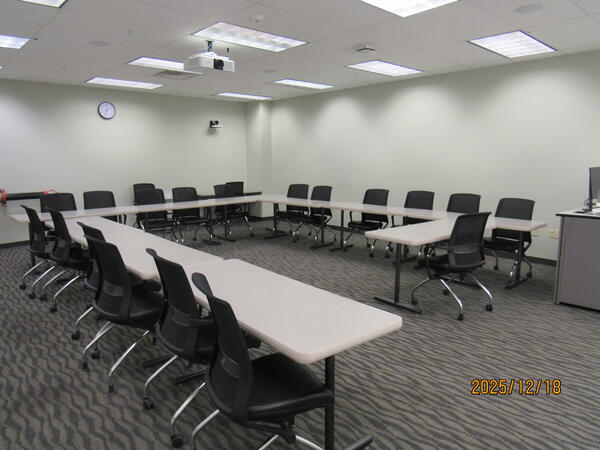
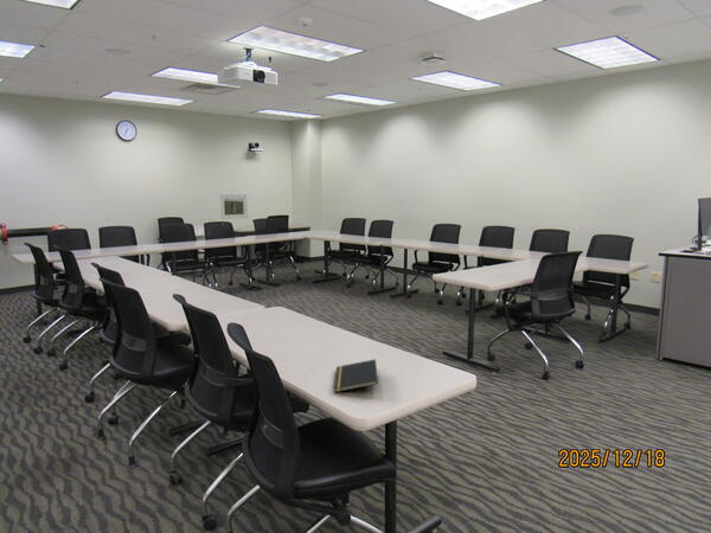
+ notepad [333,358,379,393]
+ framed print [219,193,249,220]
